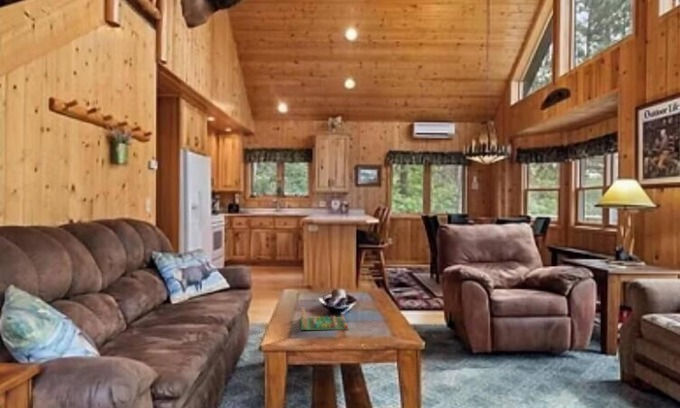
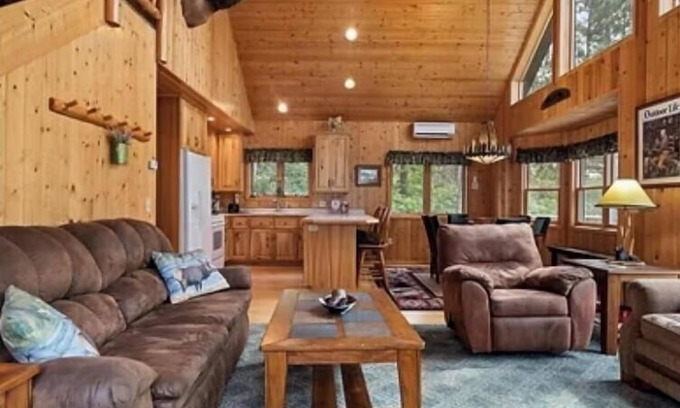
- board game [299,307,350,331]
